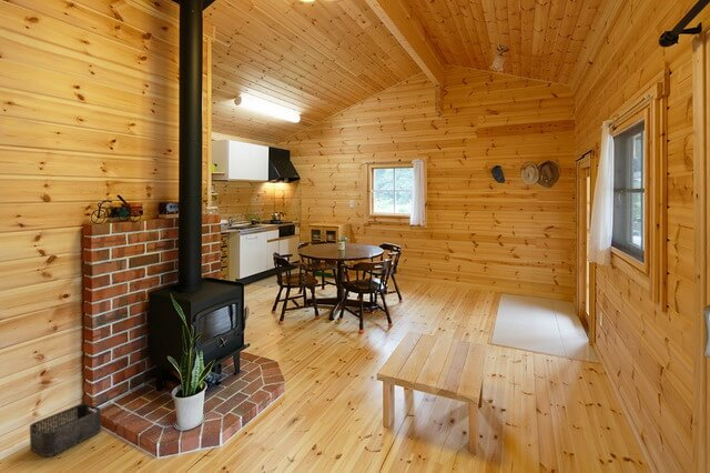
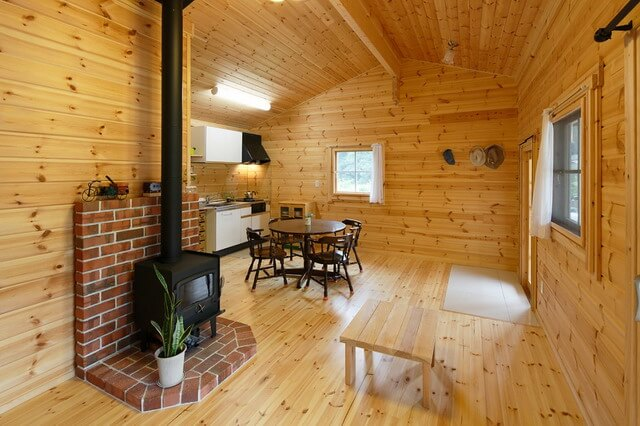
- storage bin [29,402,102,457]
